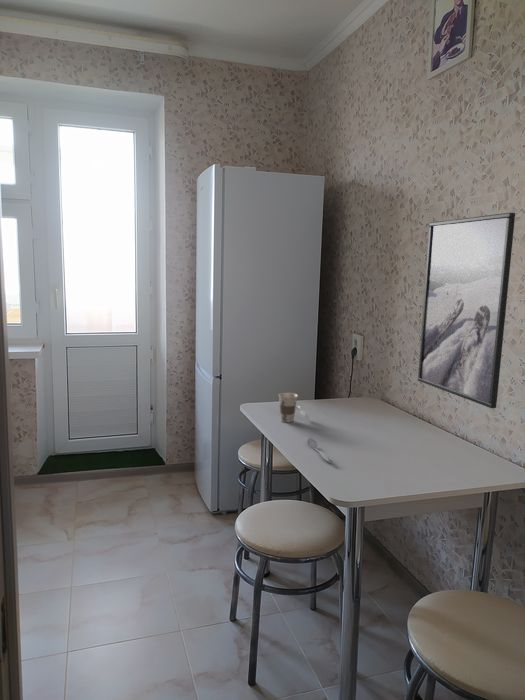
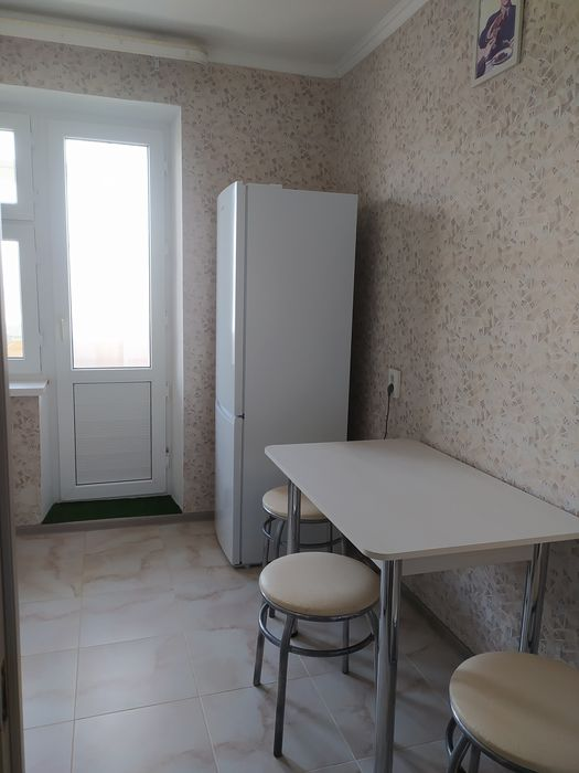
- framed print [417,212,516,409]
- cup [277,392,310,423]
- spoon [306,437,333,463]
